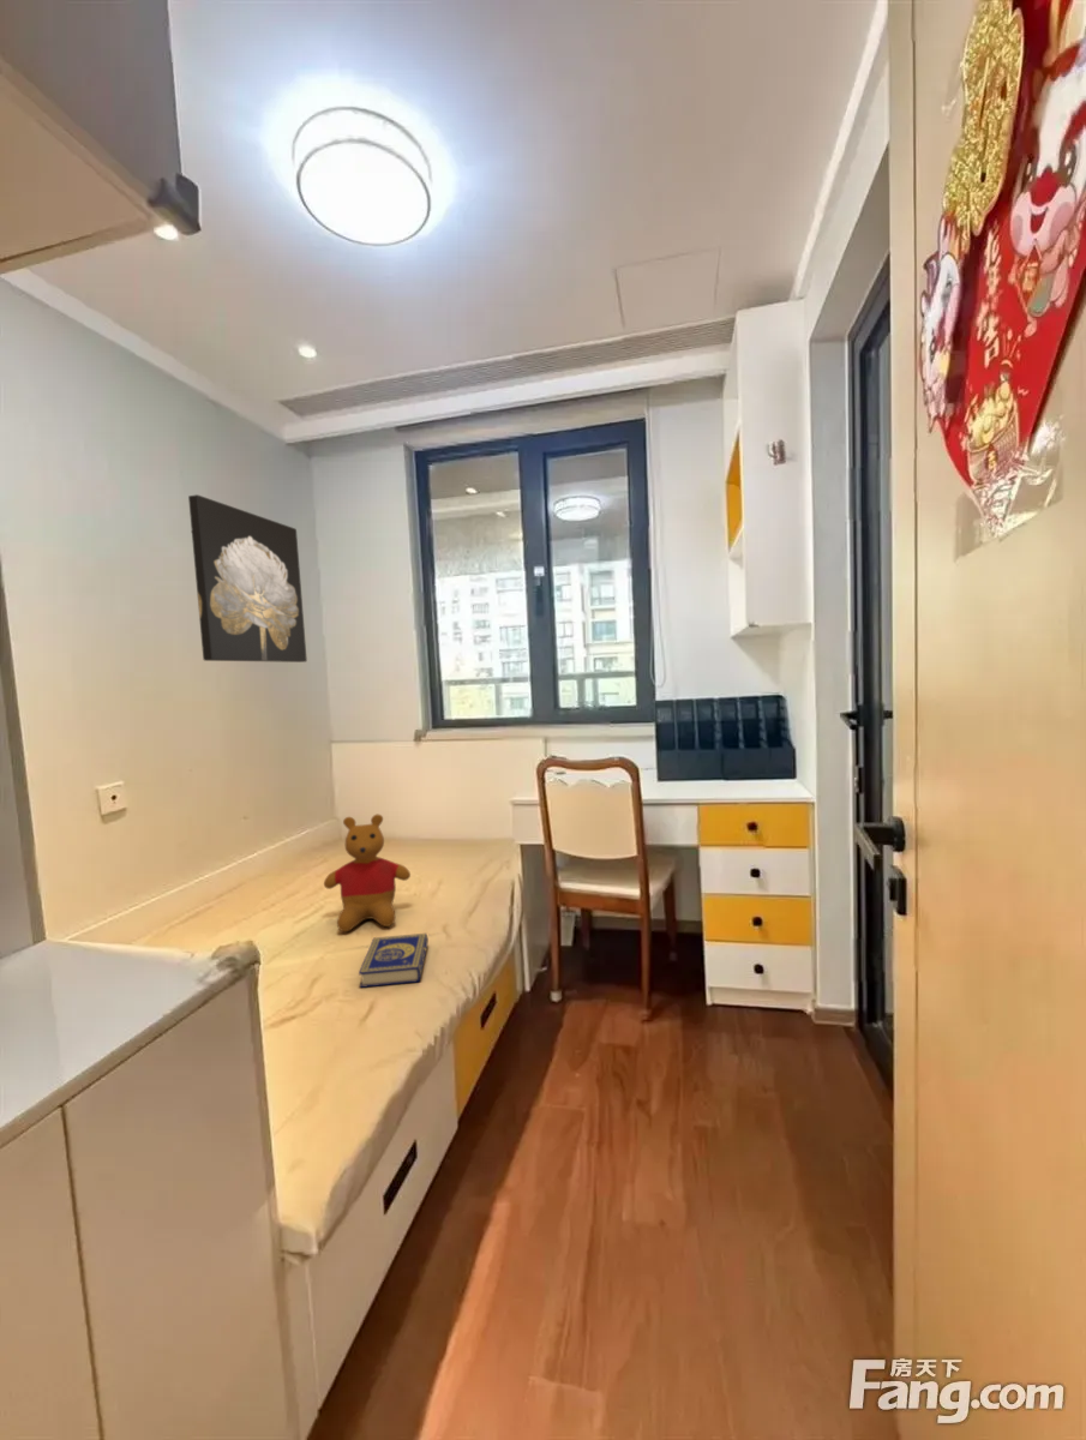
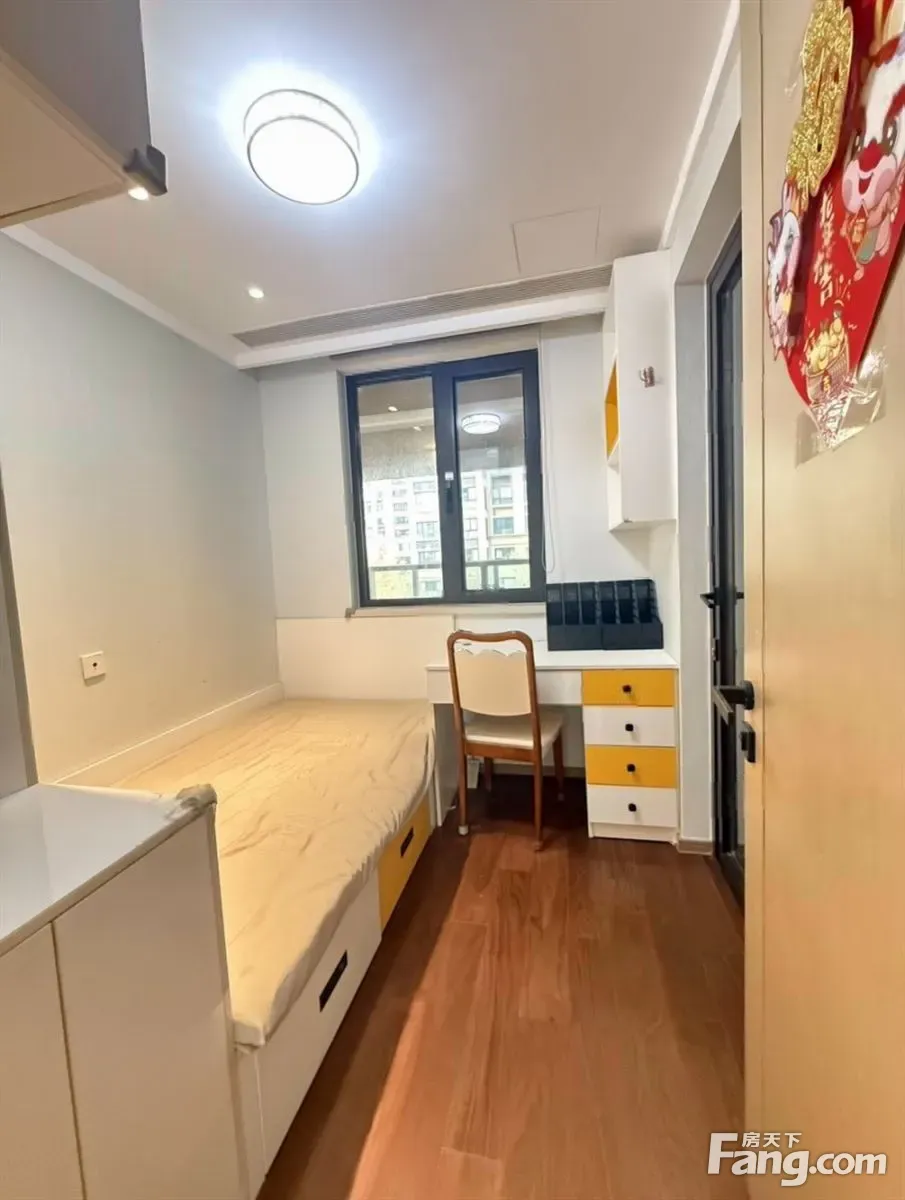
- book [358,932,430,989]
- wall art [187,493,308,664]
- teddy bear [323,814,412,934]
